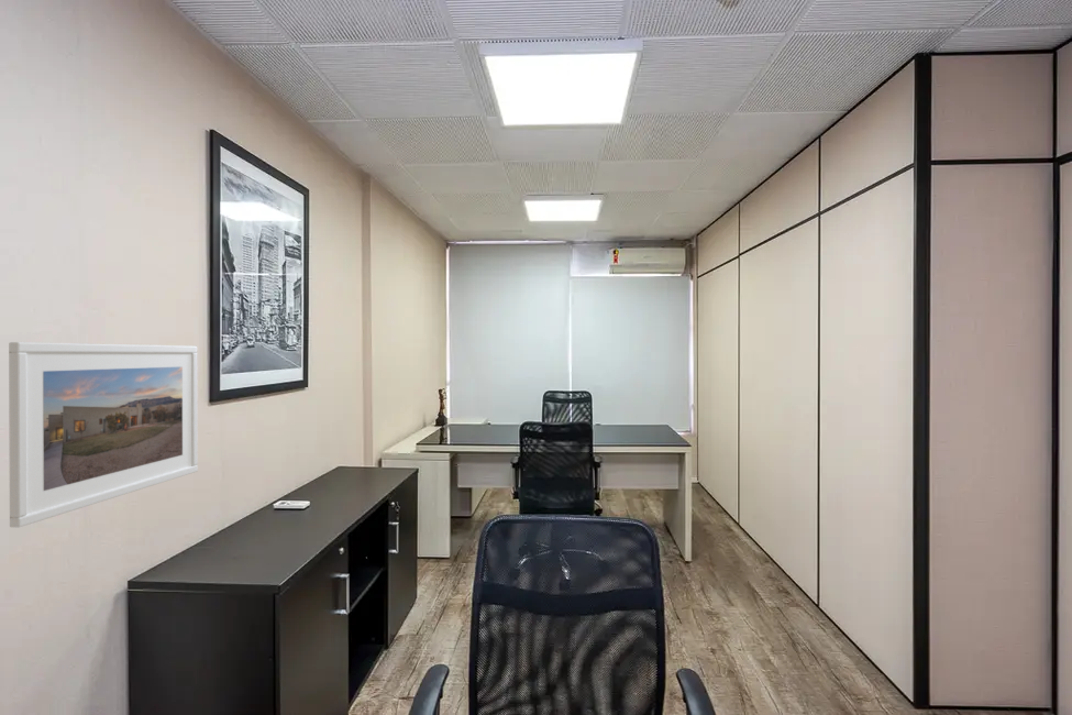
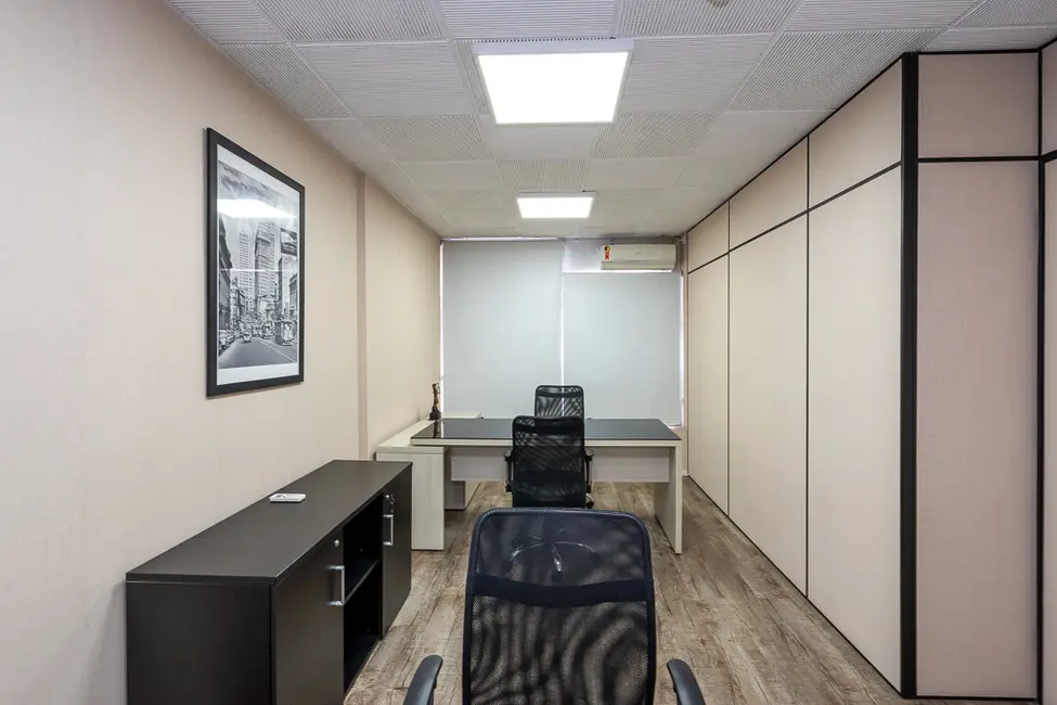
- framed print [8,341,199,529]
